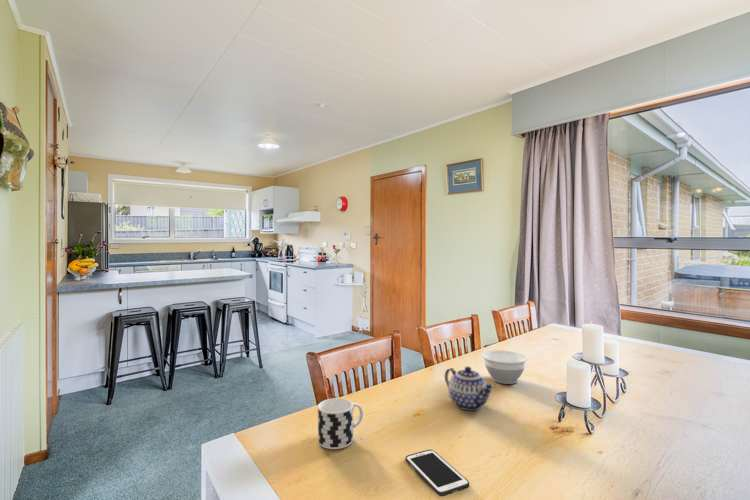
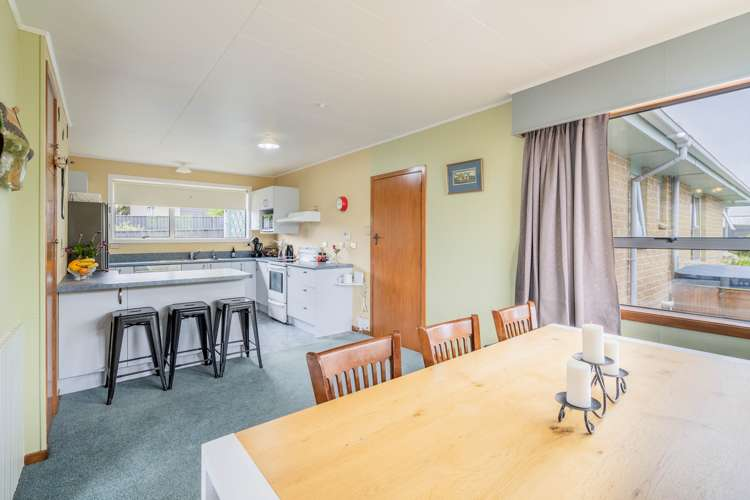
- cell phone [405,449,470,497]
- teapot [444,366,496,411]
- bowl [481,349,529,385]
- cup [317,397,364,450]
